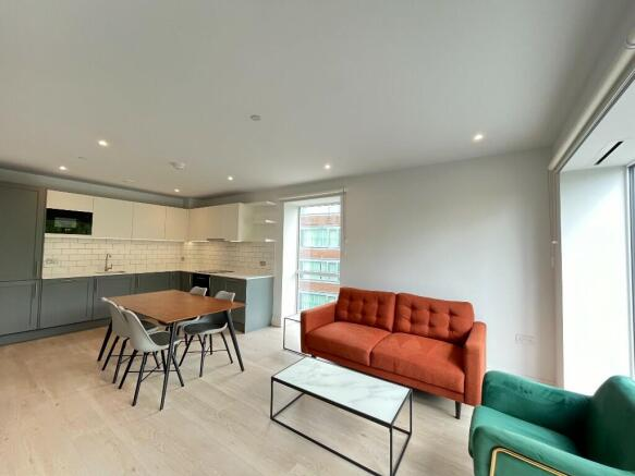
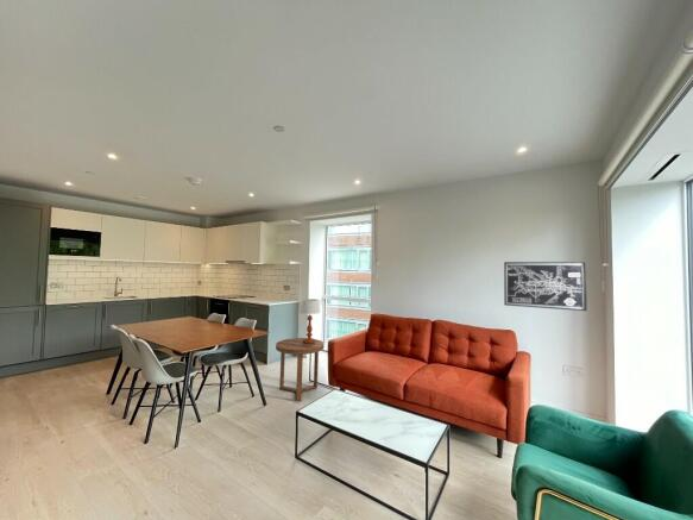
+ side table [275,337,326,402]
+ table lamp [298,297,321,344]
+ wall art [503,261,588,312]
